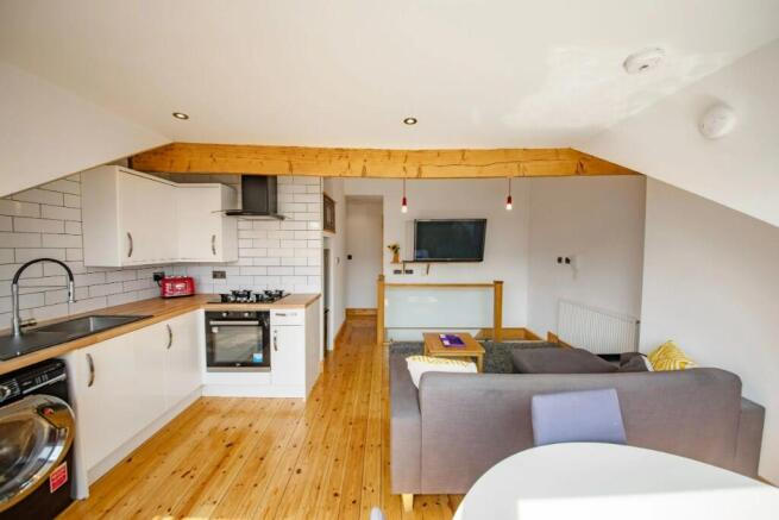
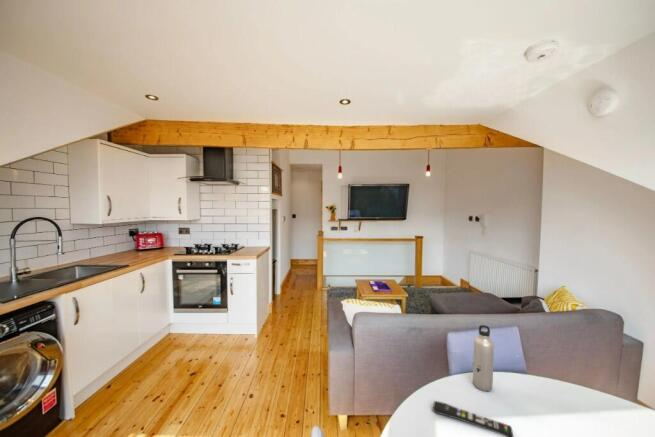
+ water bottle [472,324,495,392]
+ remote control [432,400,514,437]
